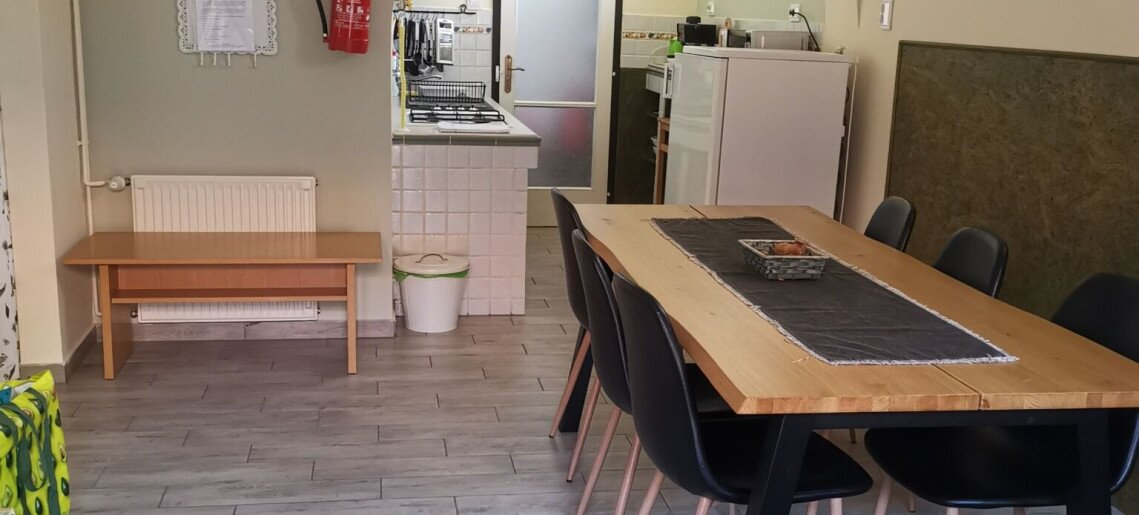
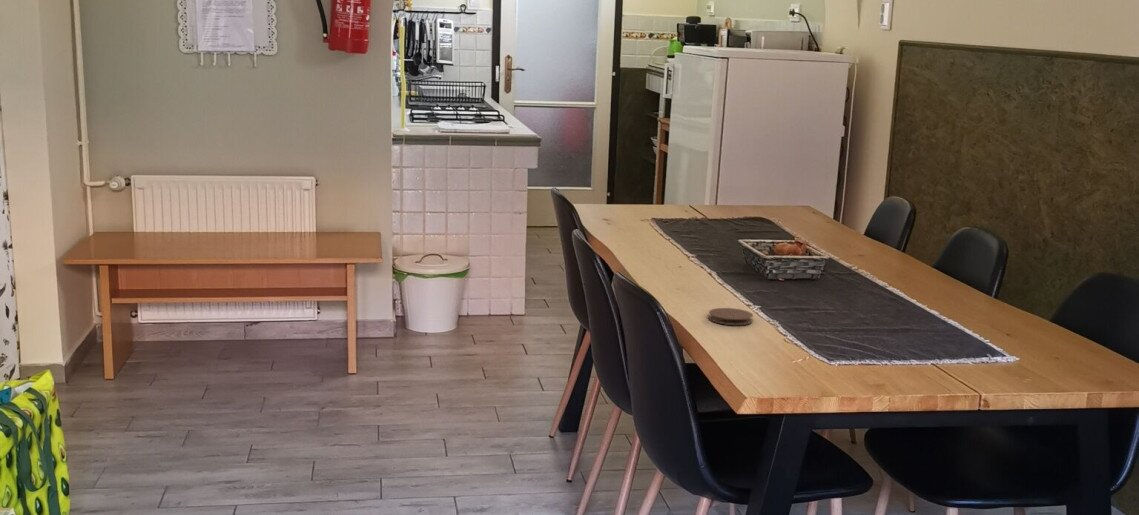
+ coaster [708,307,754,326]
